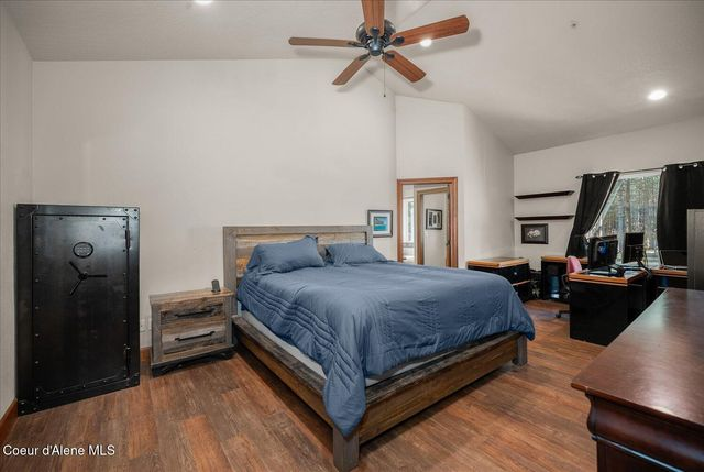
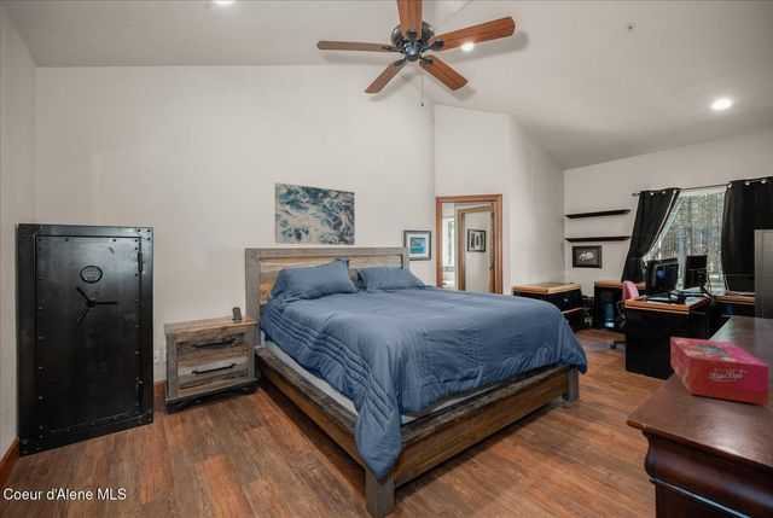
+ tissue box [669,336,769,407]
+ wall art [274,181,356,246]
